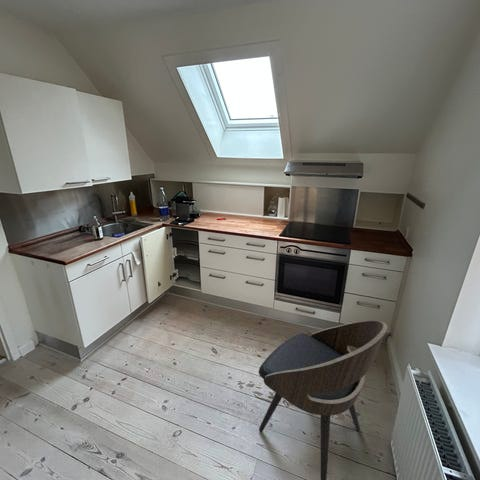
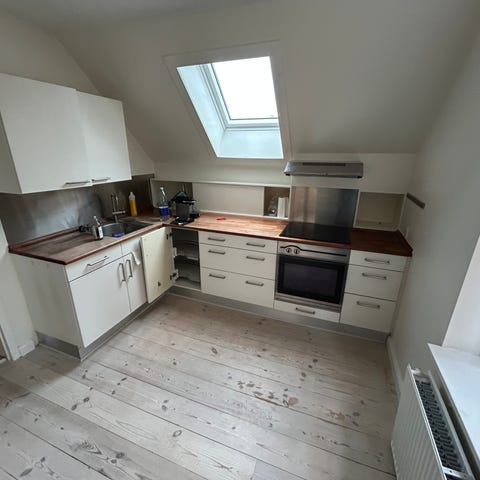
- dining chair [258,320,388,480]
